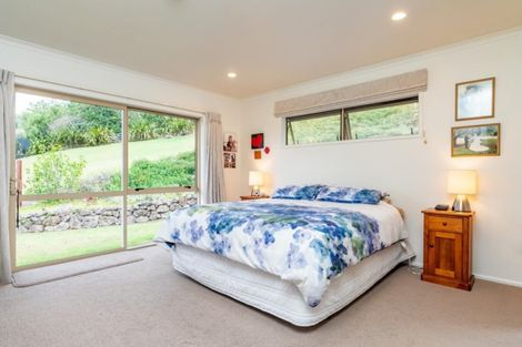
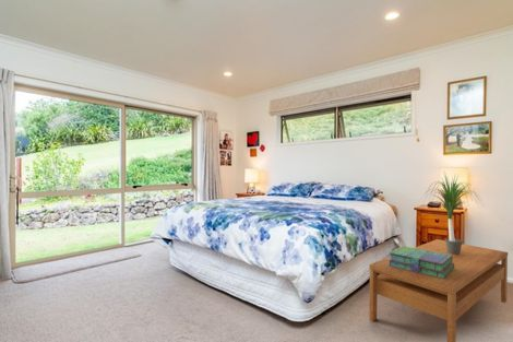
+ potted plant [419,169,485,255]
+ coffee table [368,238,509,342]
+ stack of books [389,245,454,279]
